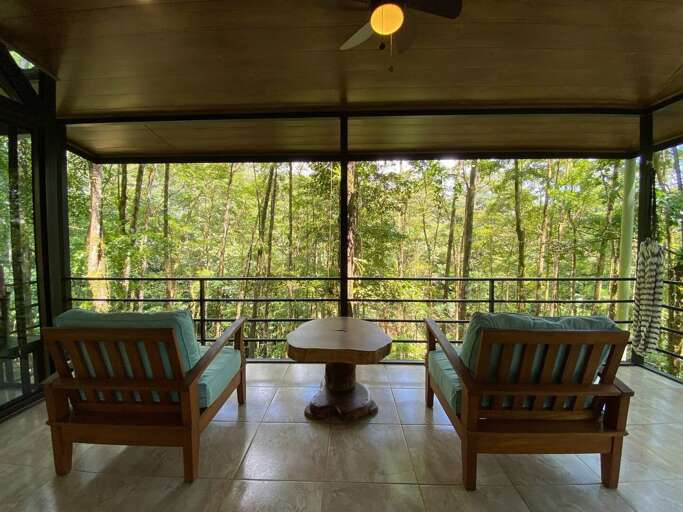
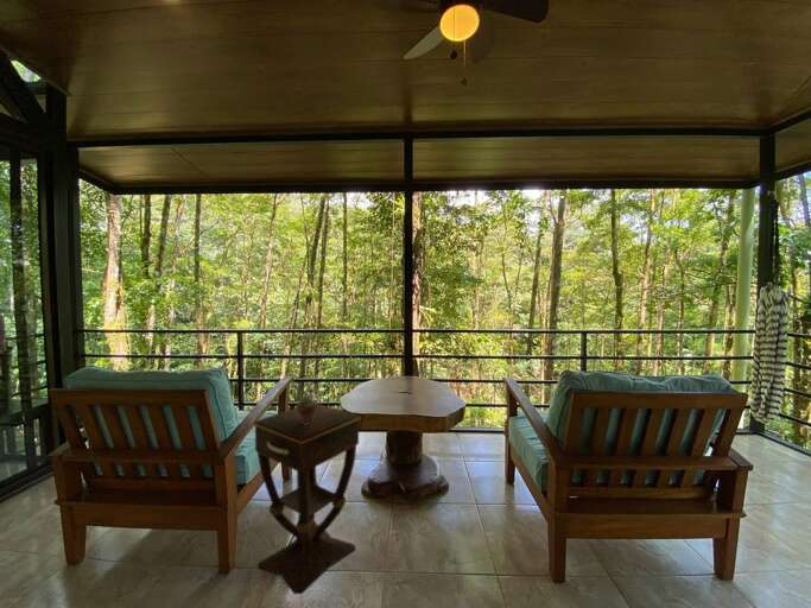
+ side table [253,403,361,595]
+ potted succulent [296,394,318,425]
